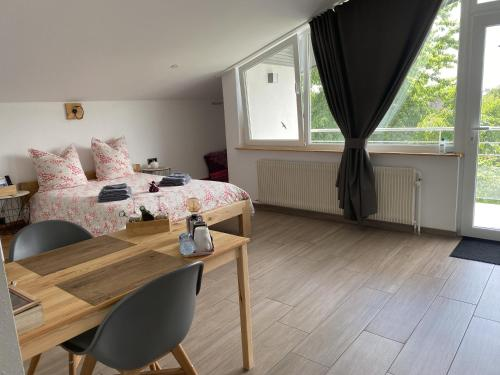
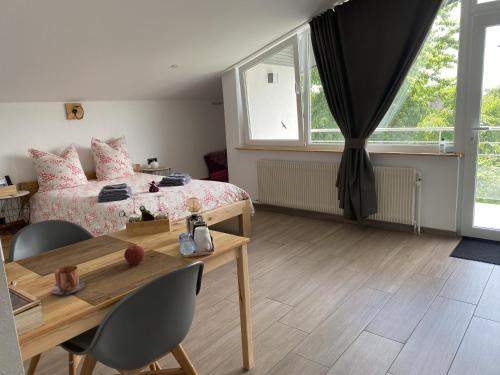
+ mug [51,265,86,295]
+ apple [123,244,145,266]
